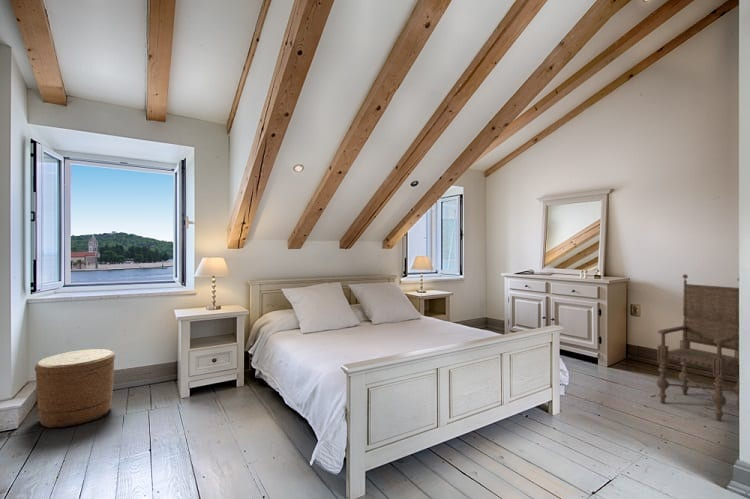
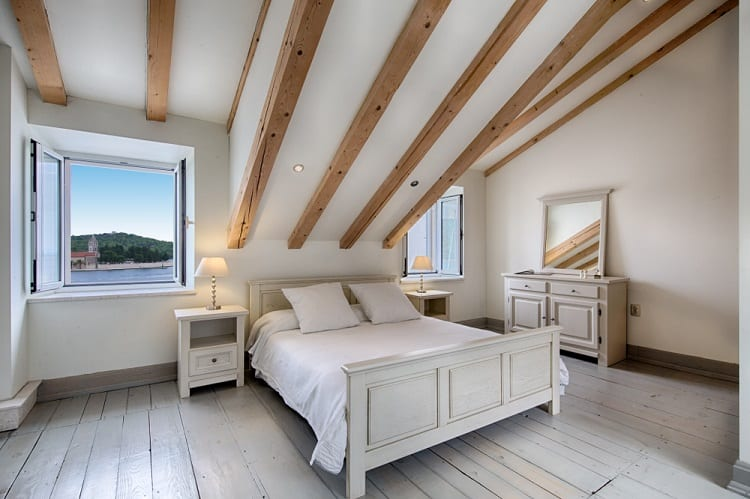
- armchair [656,273,740,422]
- woven basket [34,348,116,429]
